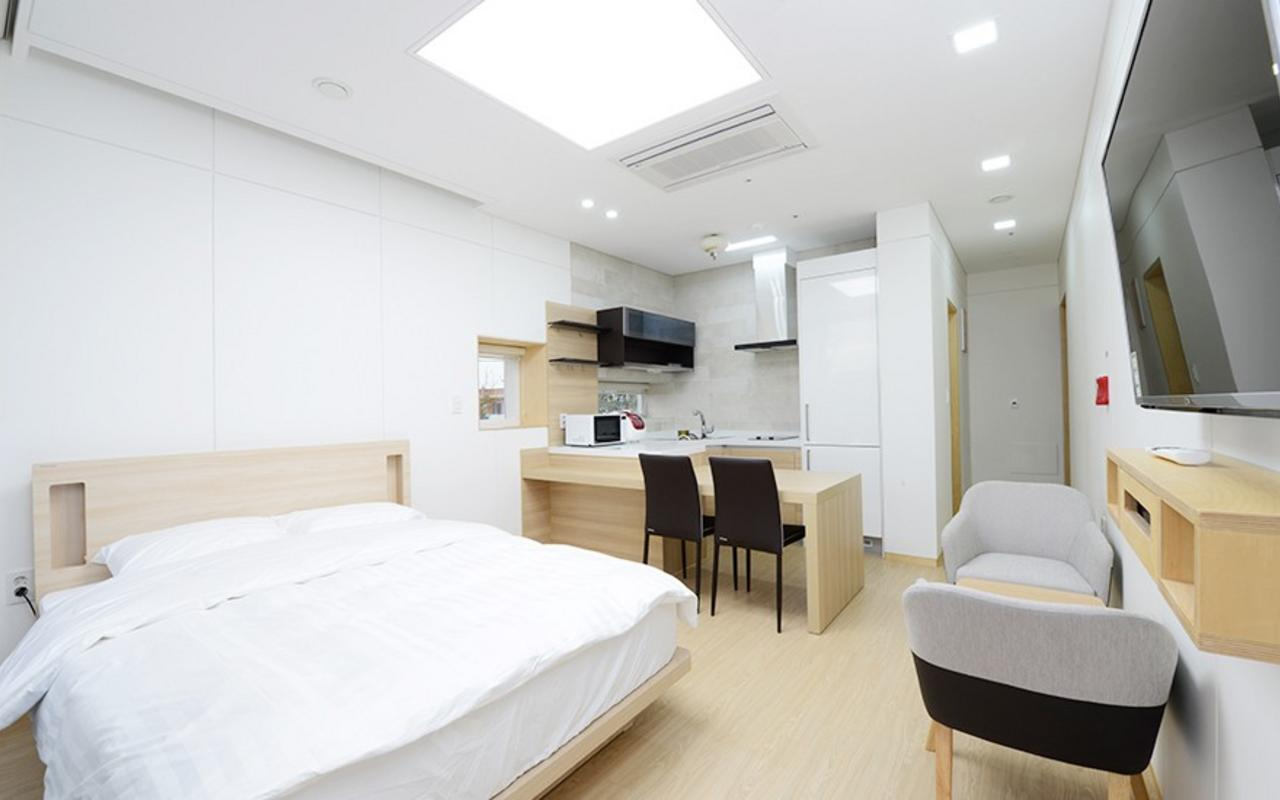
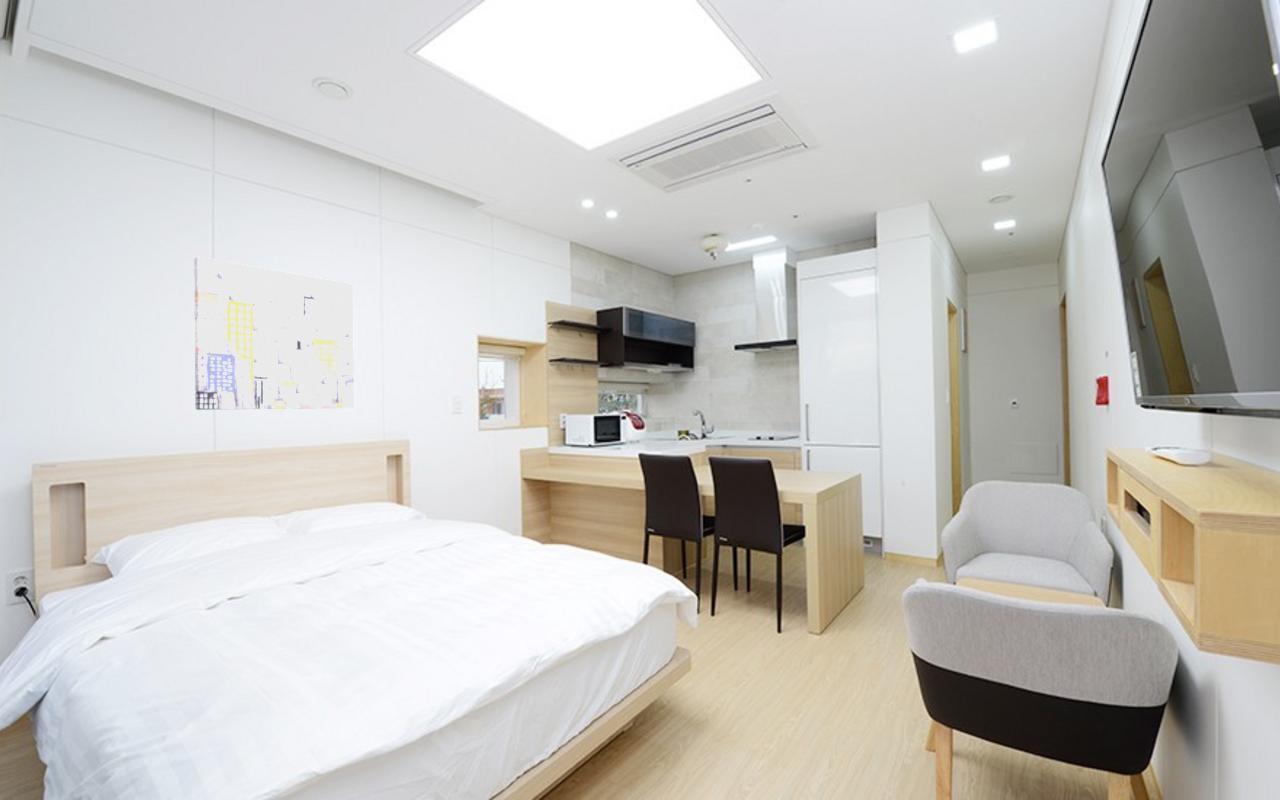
+ wall art [193,256,355,411]
